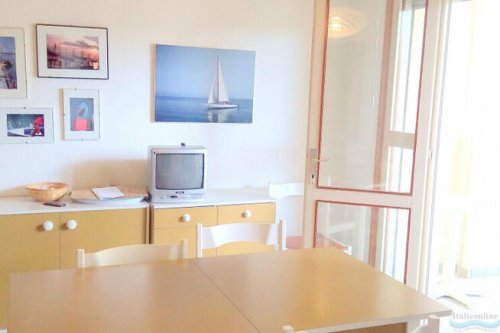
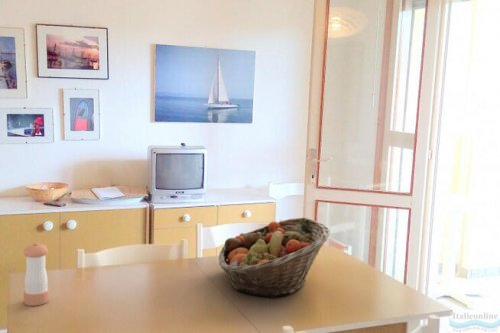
+ pepper shaker [23,241,50,307]
+ fruit basket [218,217,331,299]
